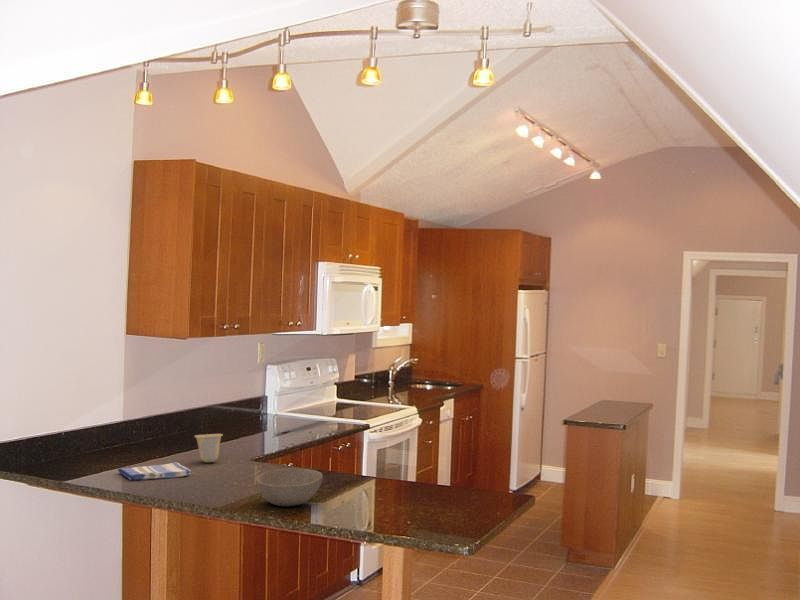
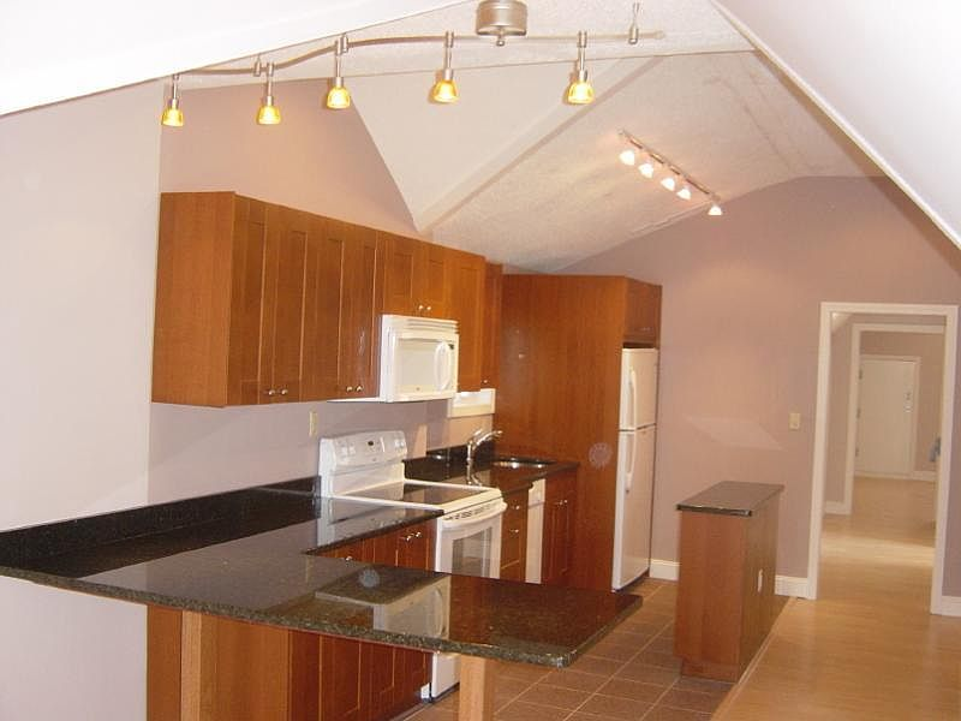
- bowl [255,468,324,507]
- cup [193,433,224,463]
- dish towel [117,461,192,482]
